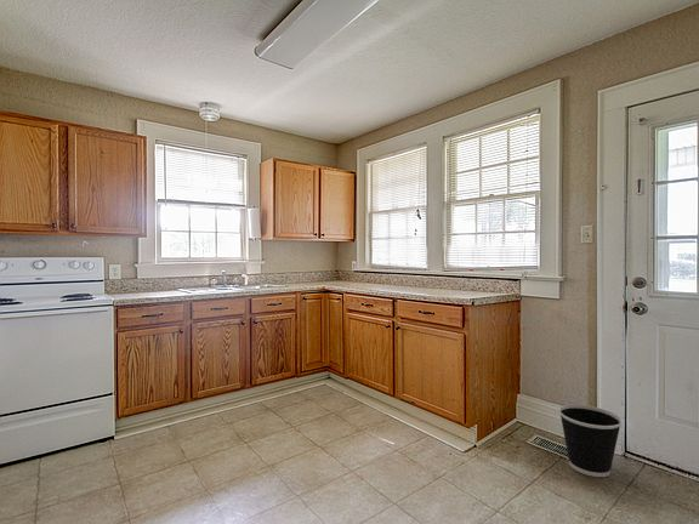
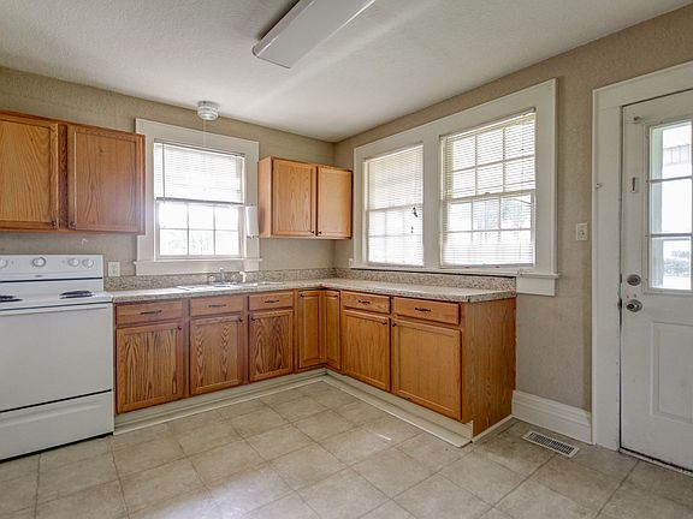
- wastebasket [558,404,624,478]
